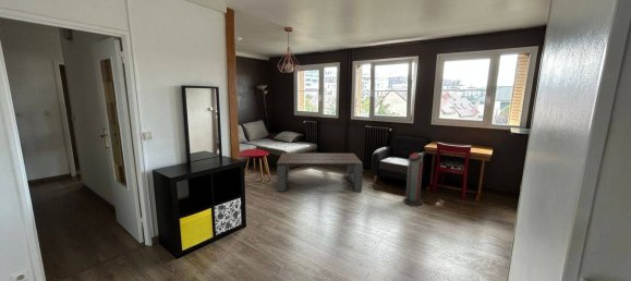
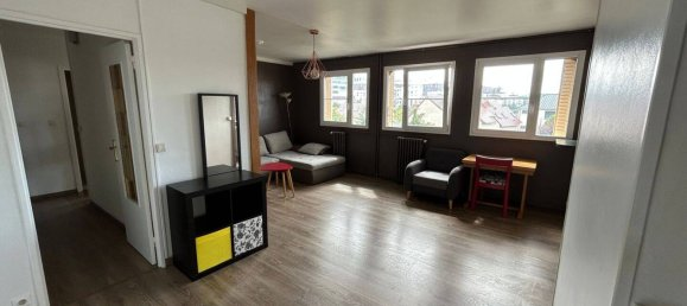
- air purifier [402,151,424,207]
- coffee table [276,152,364,193]
